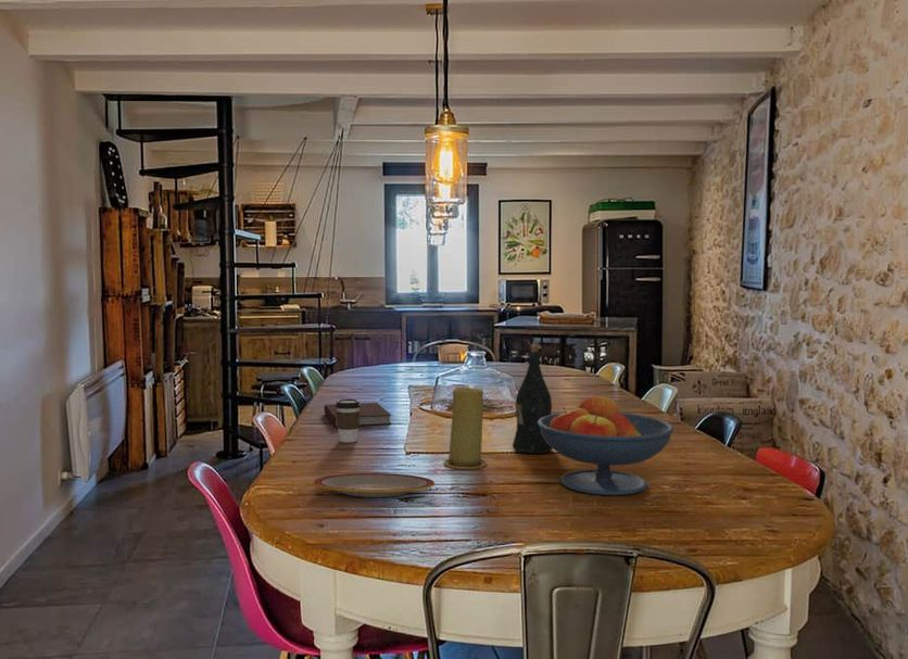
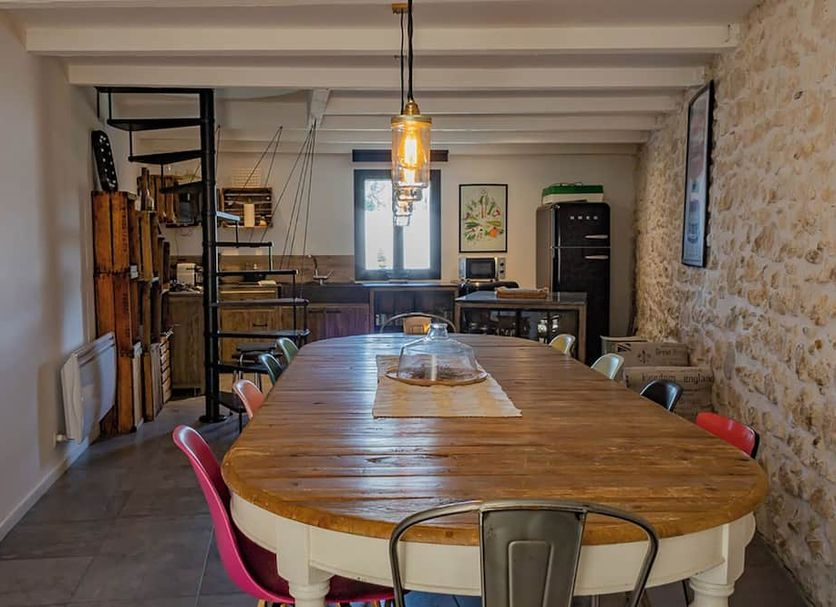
- fruit bowl [538,393,674,496]
- notebook [324,402,393,428]
- wine bottle [512,343,553,455]
- coffee cup [335,398,361,444]
- candle [443,386,488,470]
- plate [313,472,436,498]
